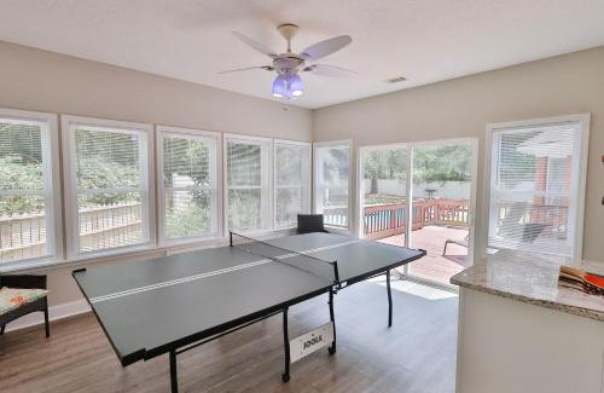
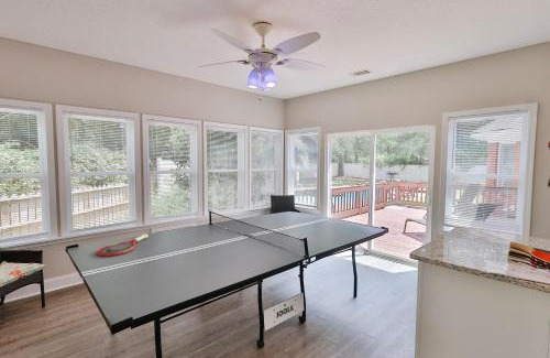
+ tennis racket [96,234,150,258]
